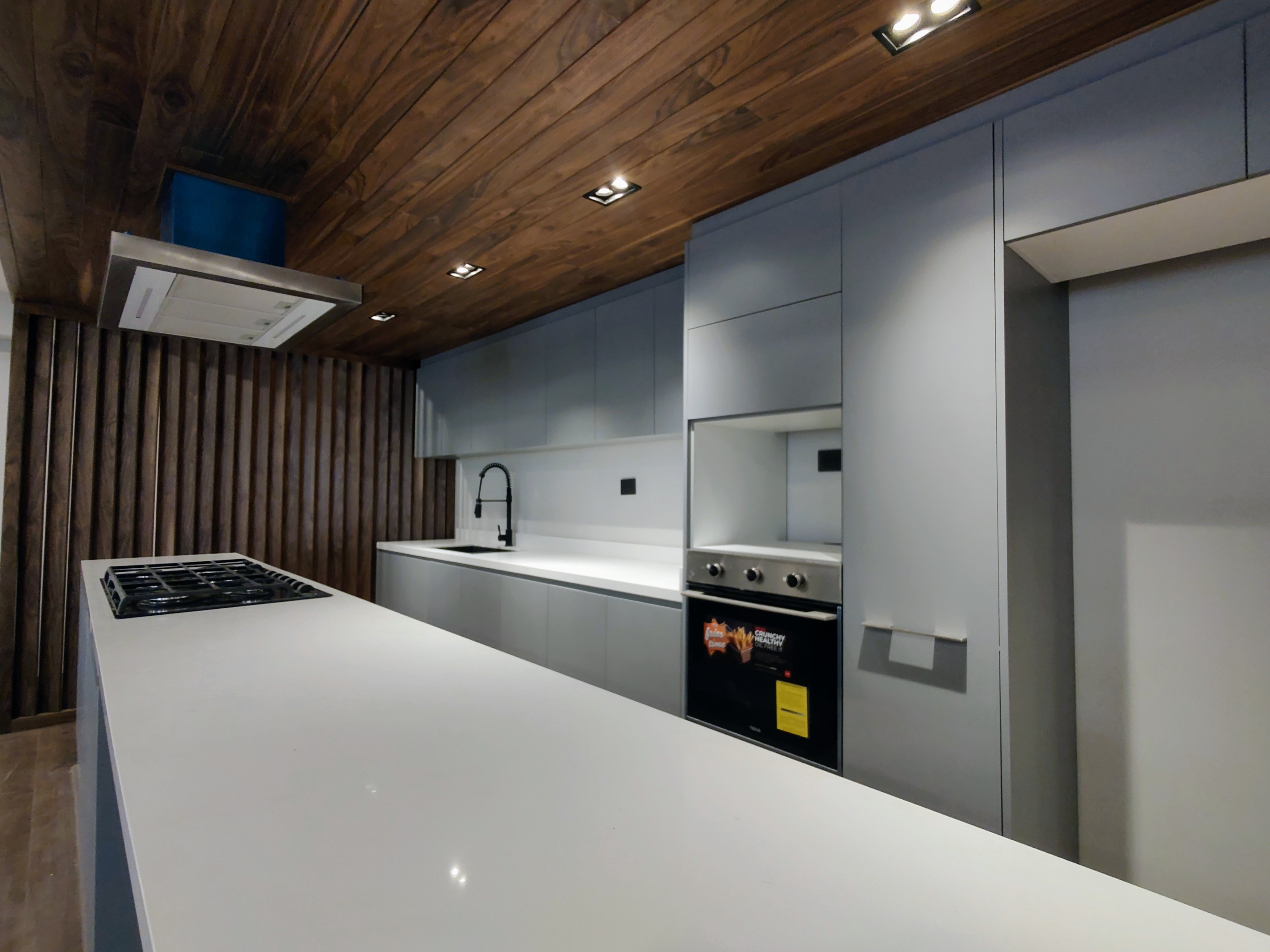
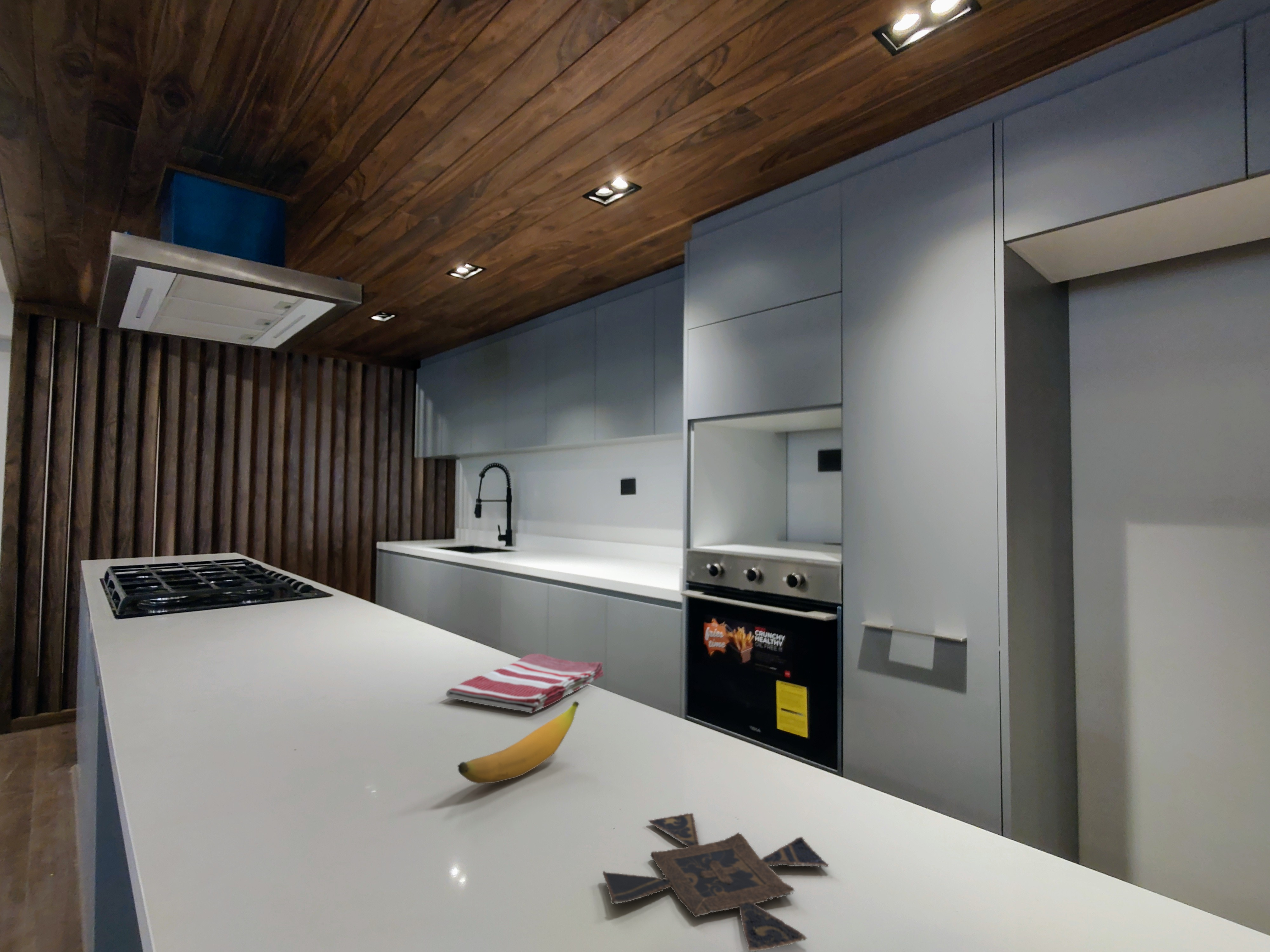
+ banana [457,701,579,784]
+ rug [602,813,829,952]
+ dish towel [445,653,604,713]
